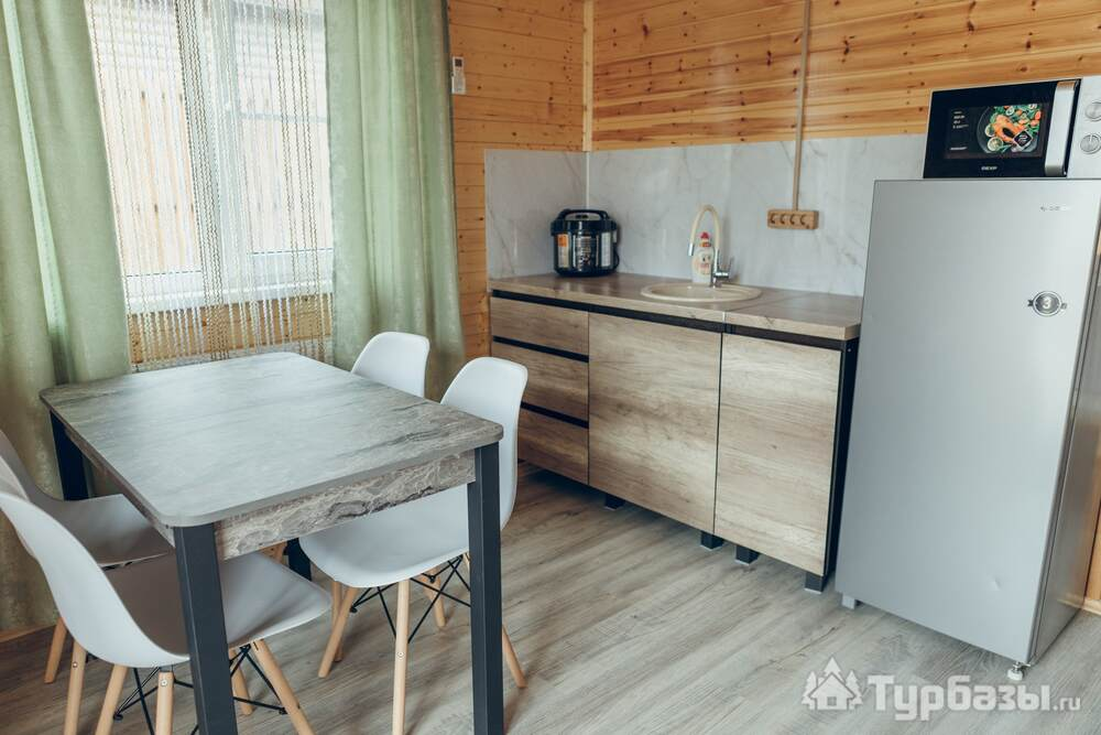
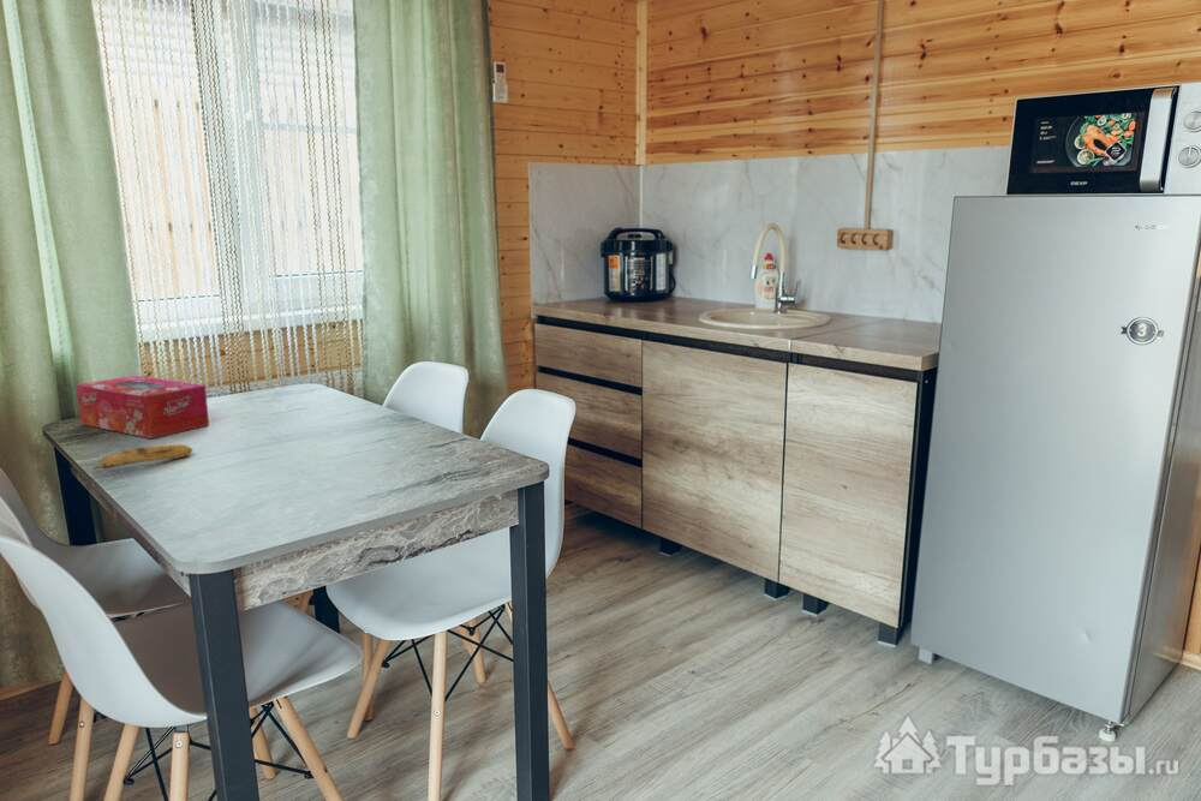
+ tissue box [74,375,210,440]
+ banana [91,443,193,471]
